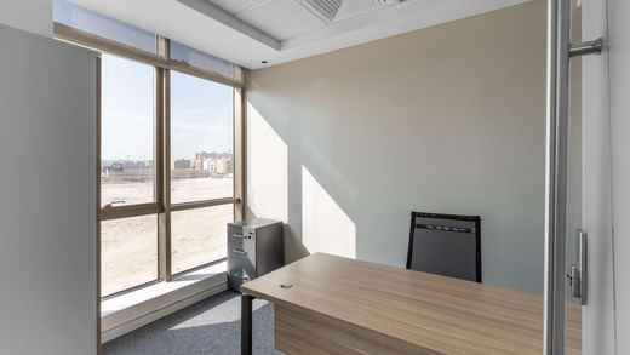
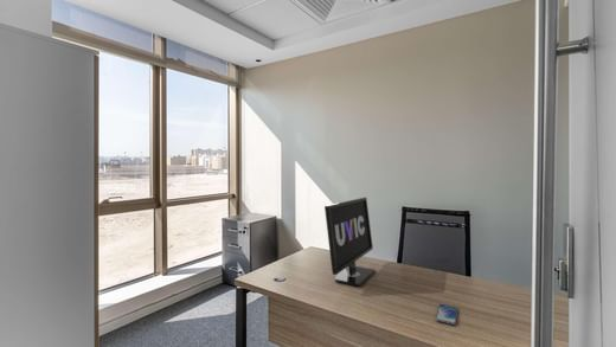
+ smartphone [435,303,458,326]
+ monitor [323,197,376,288]
